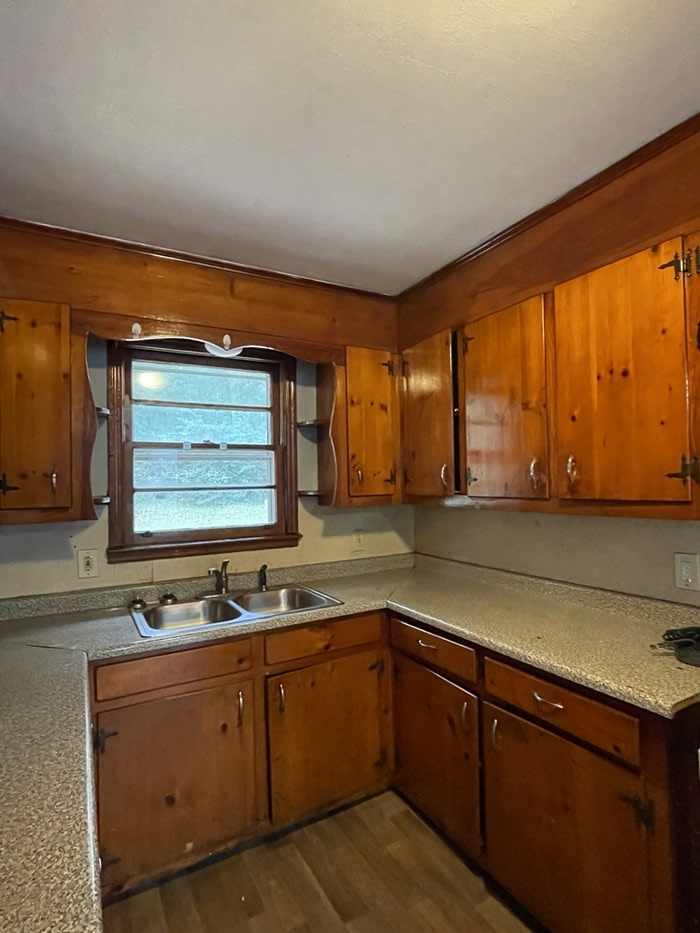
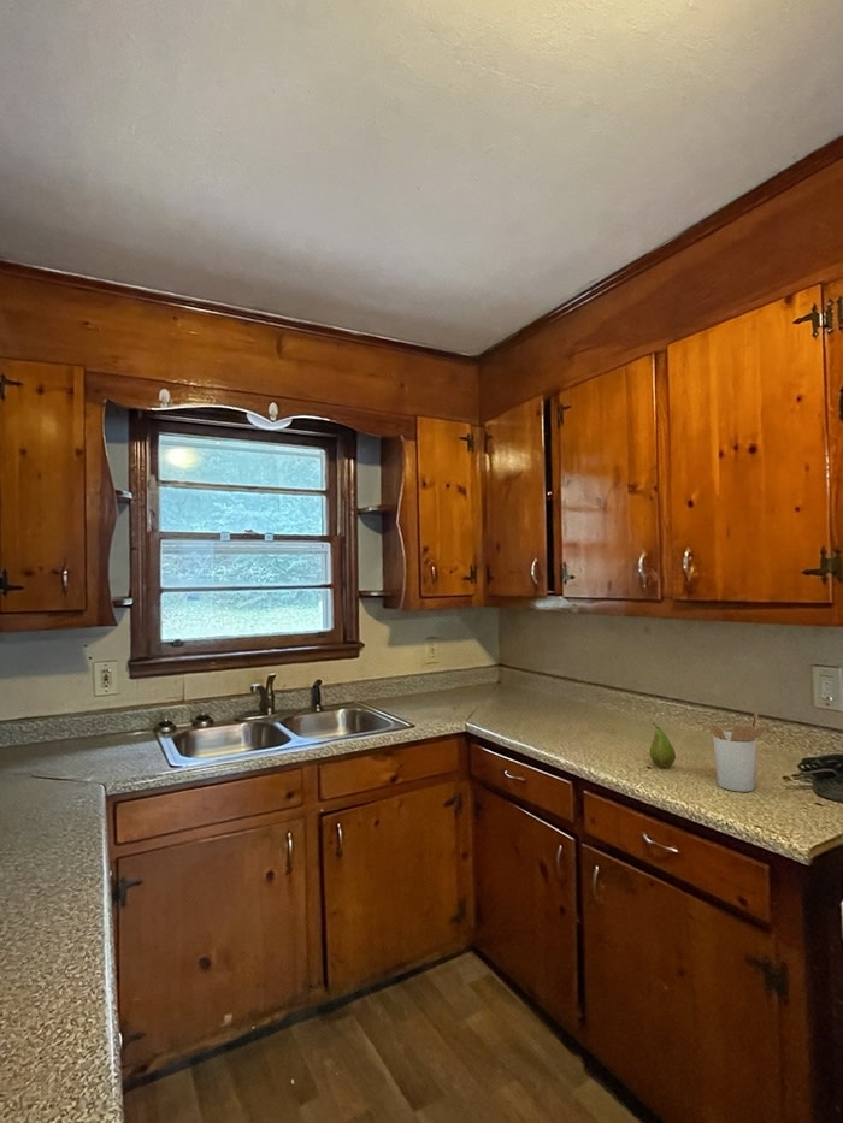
+ fruit [649,721,677,769]
+ utensil holder [706,713,768,793]
